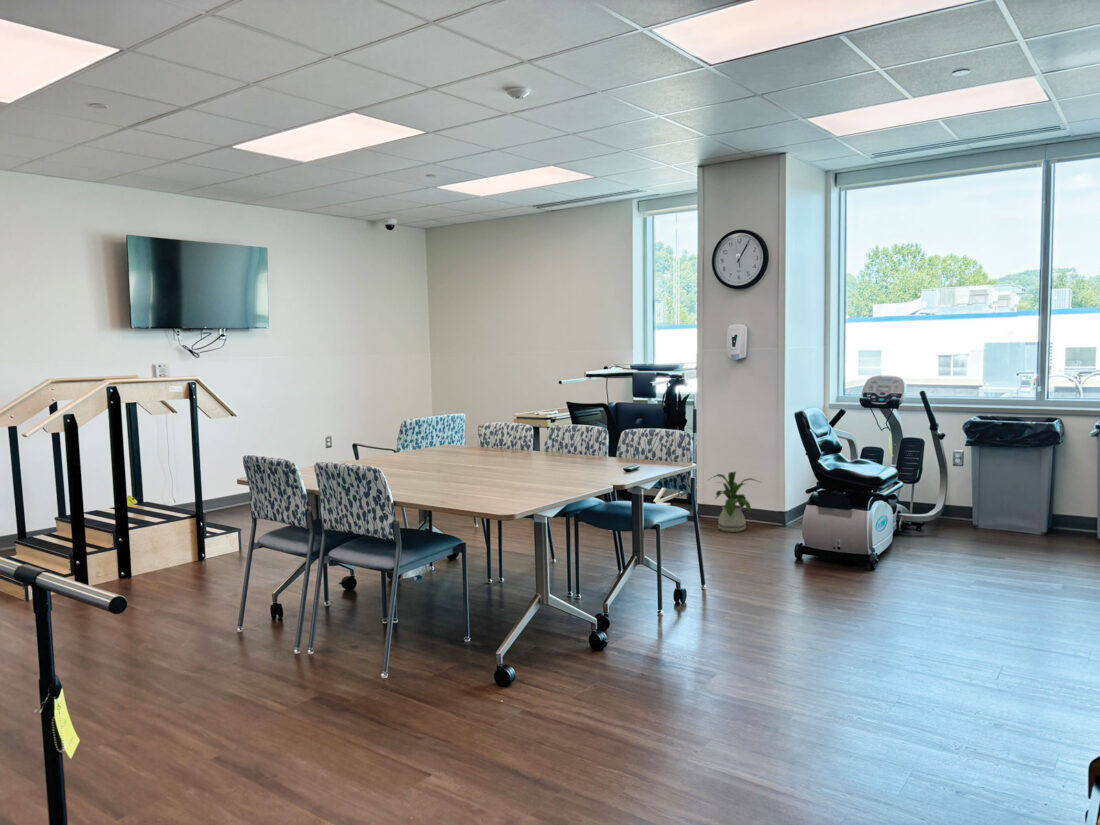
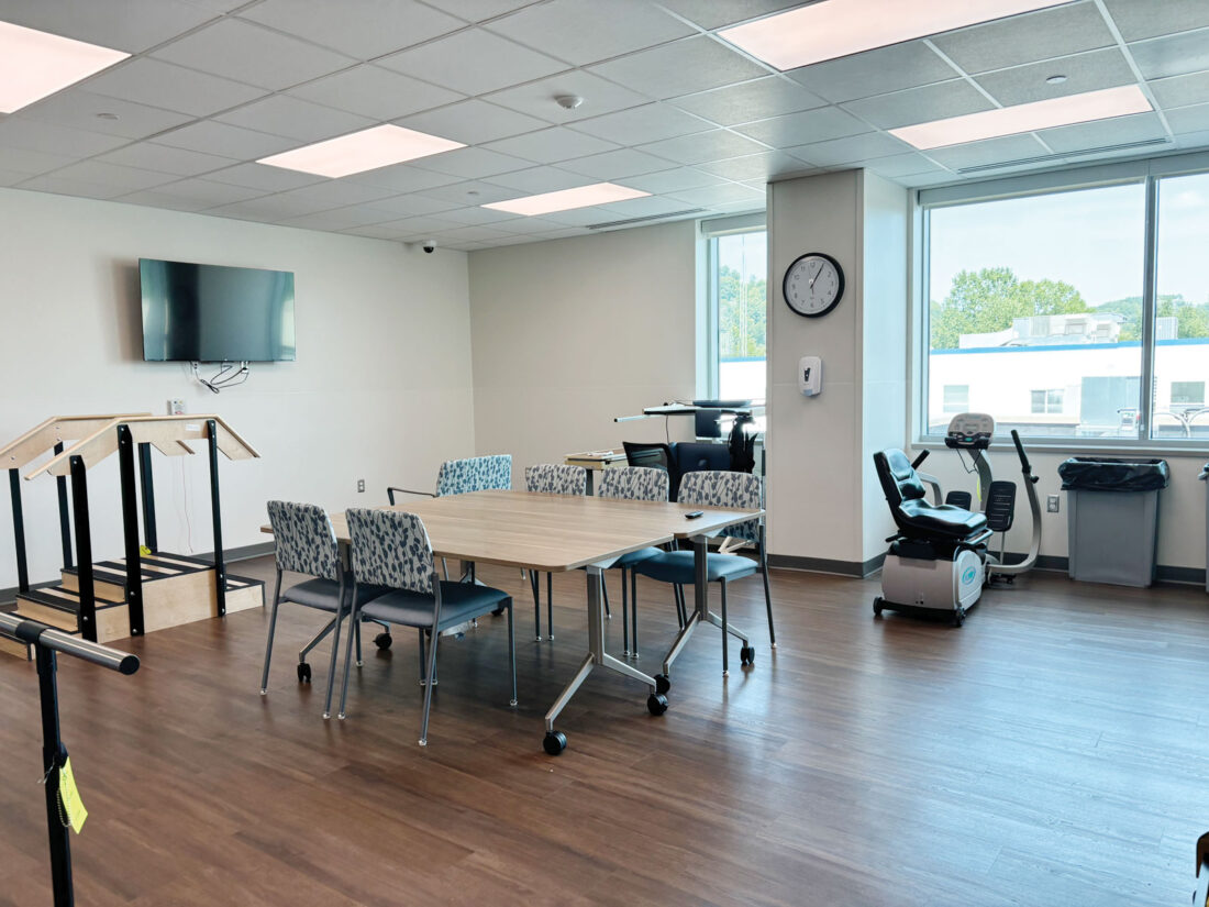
- house plant [706,471,761,533]
